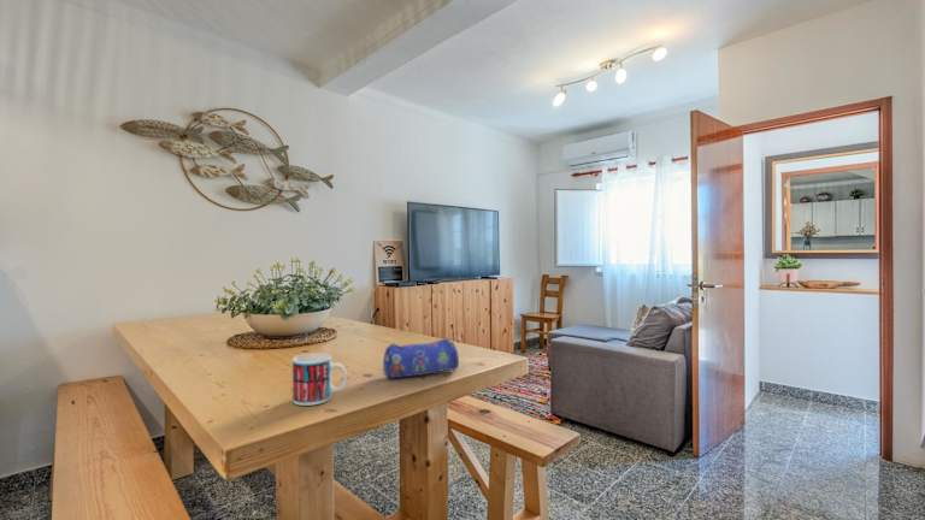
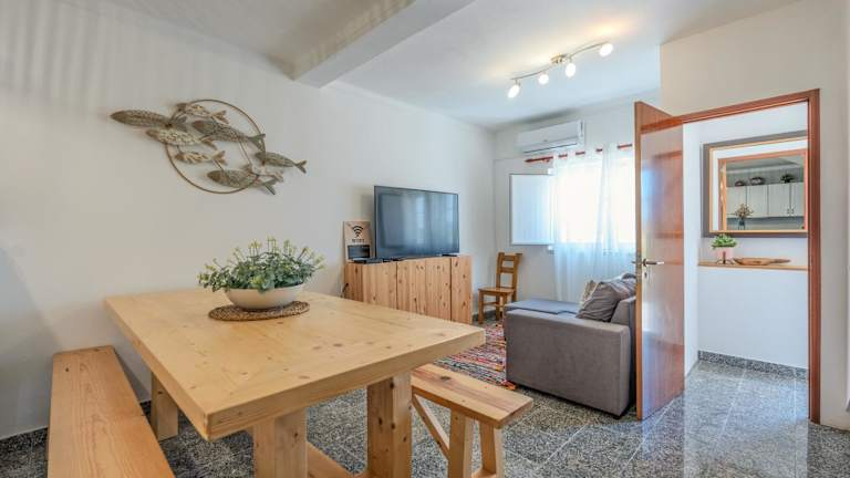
- mug [291,351,348,407]
- pencil case [382,338,460,379]
